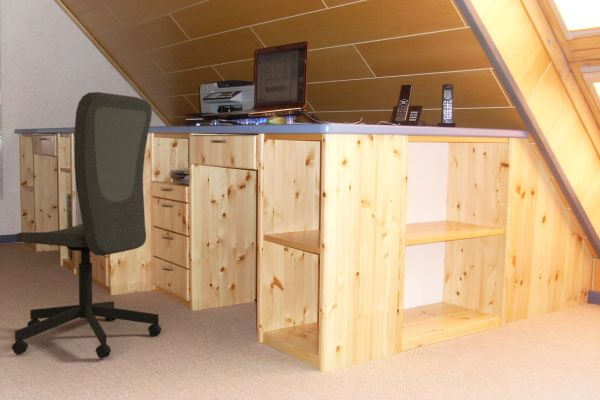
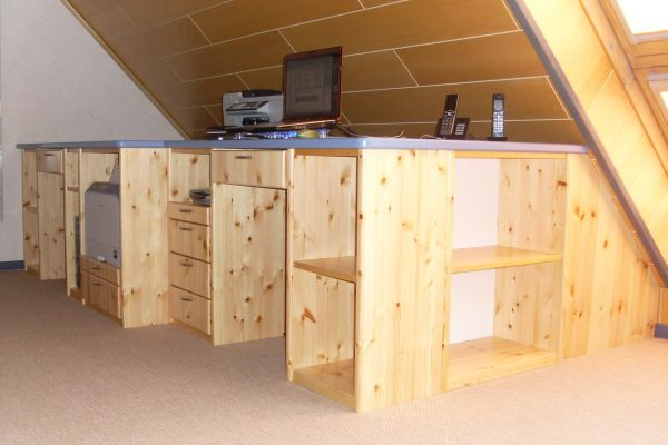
- office chair [11,91,163,360]
